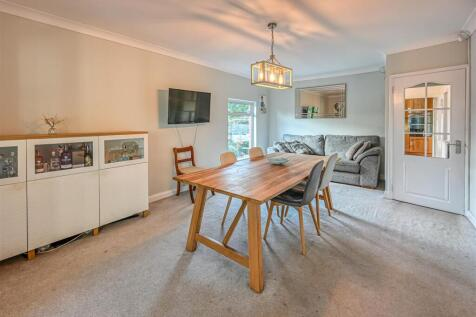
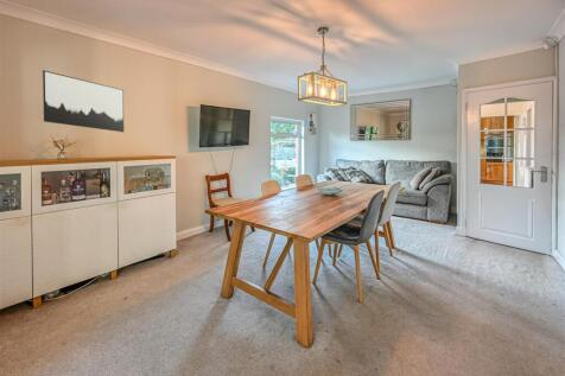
+ wall art [42,69,125,133]
